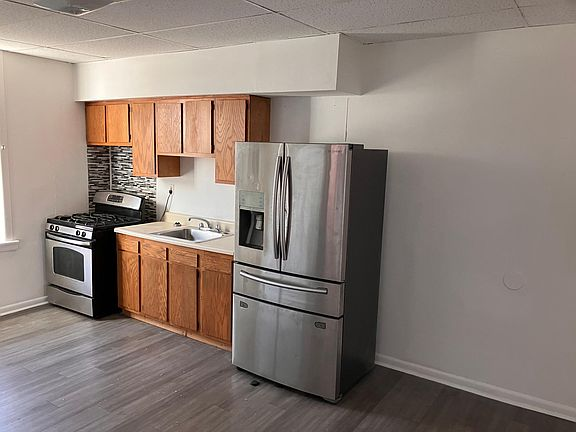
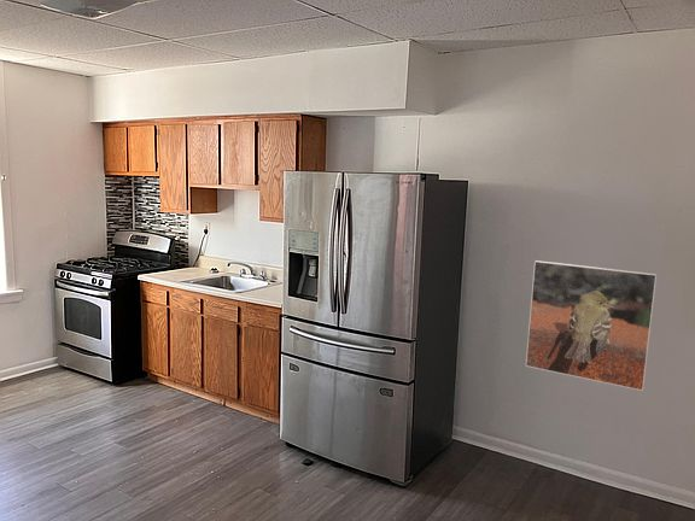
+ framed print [525,259,659,392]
